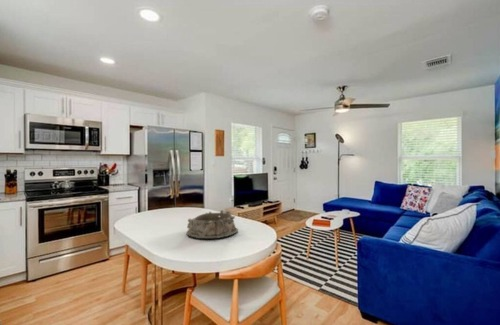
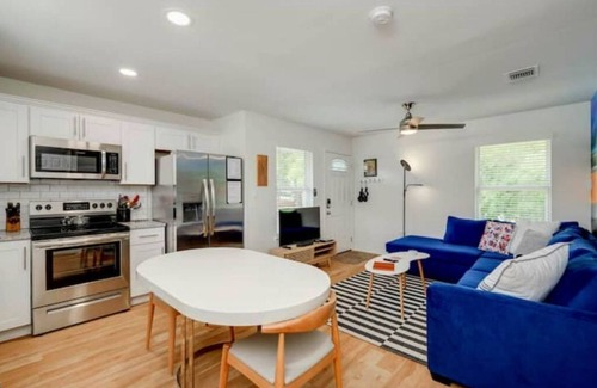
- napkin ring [185,209,239,240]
